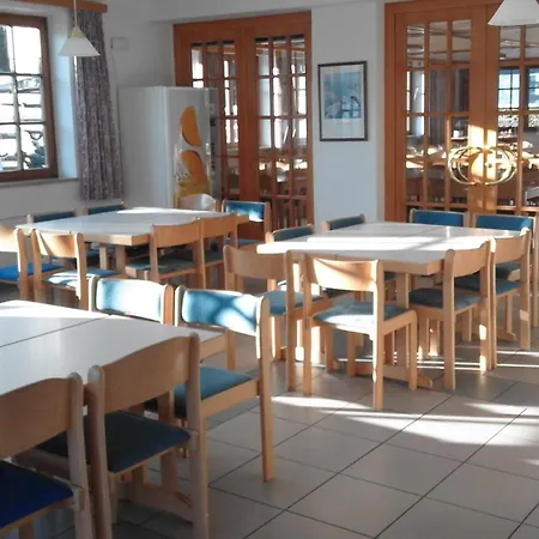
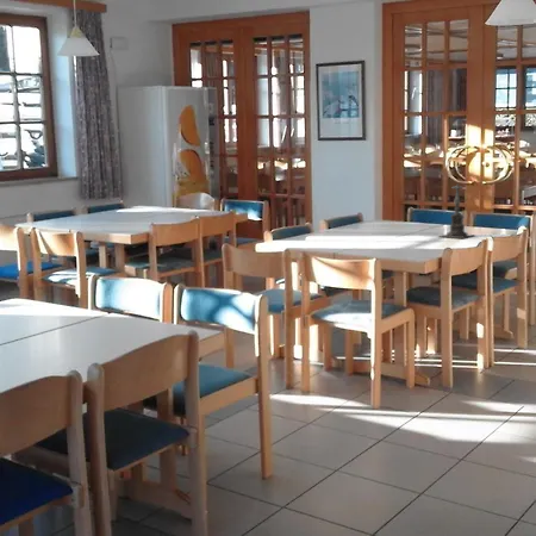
+ candle holder [437,185,476,239]
